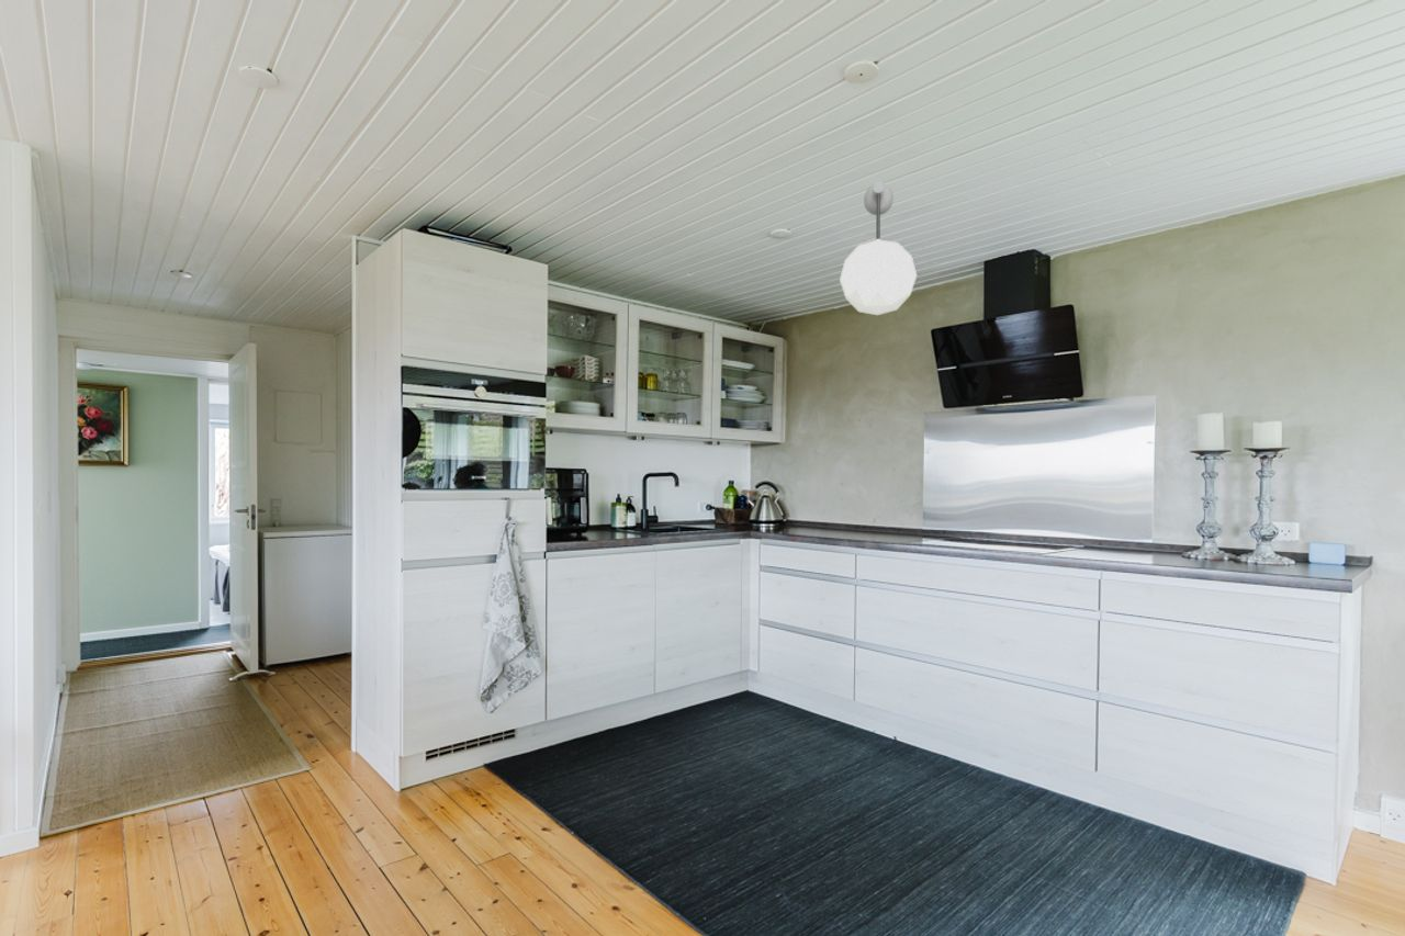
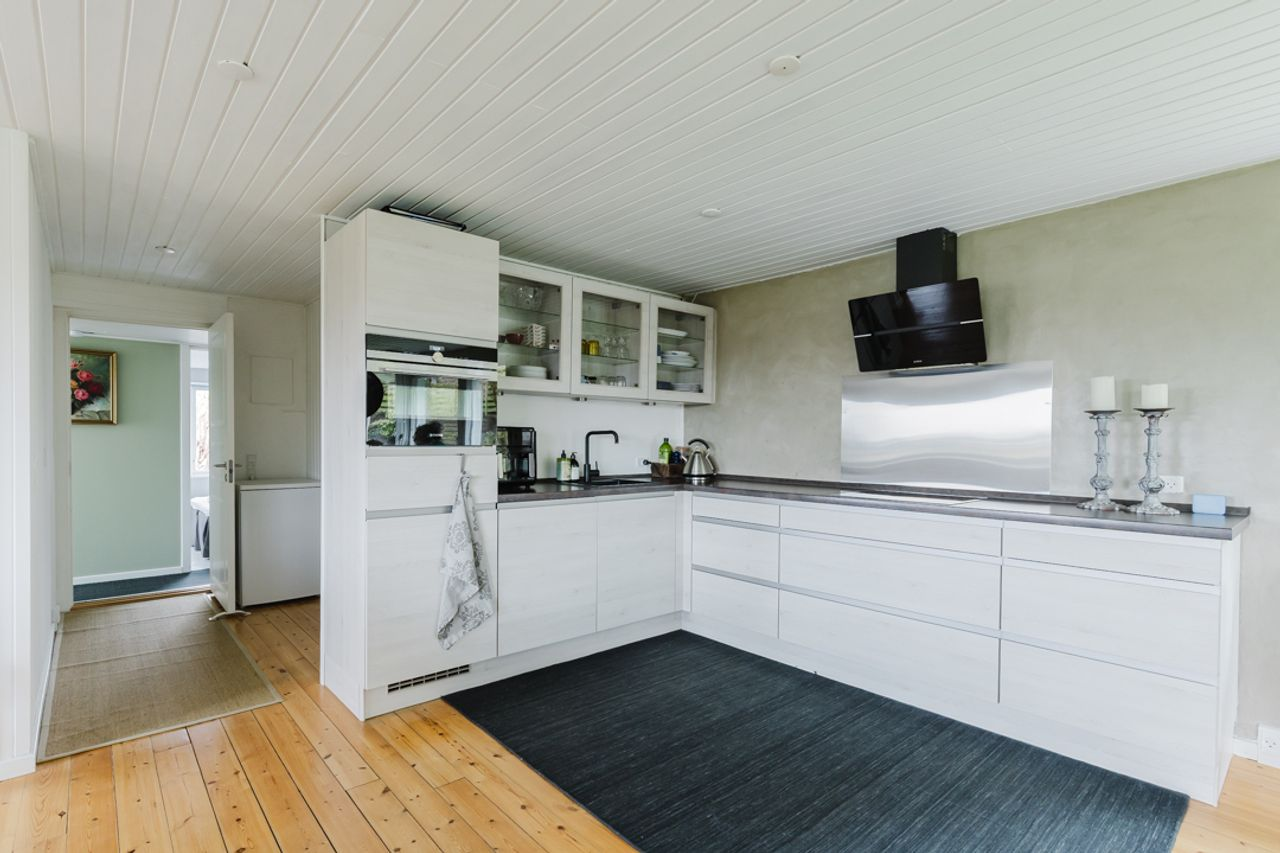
- pendant lamp [839,180,918,316]
